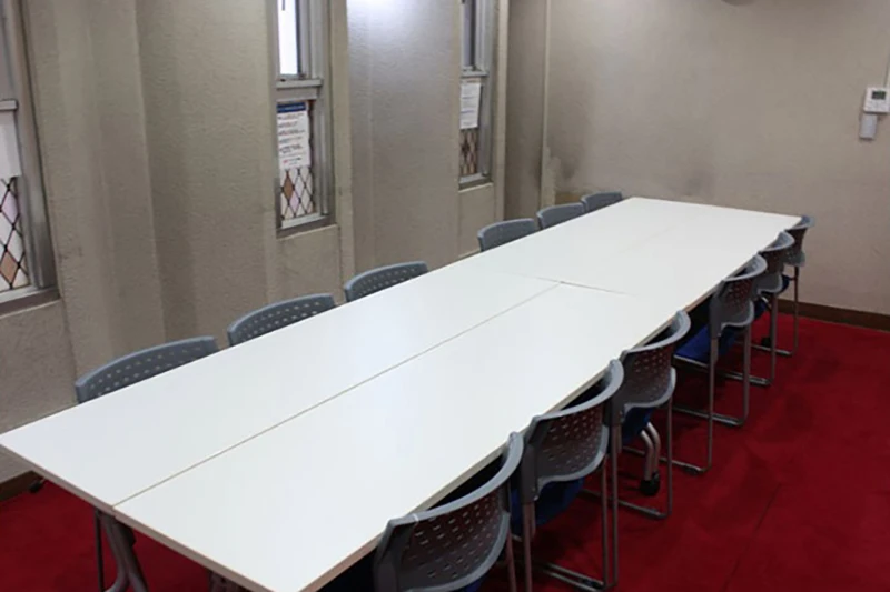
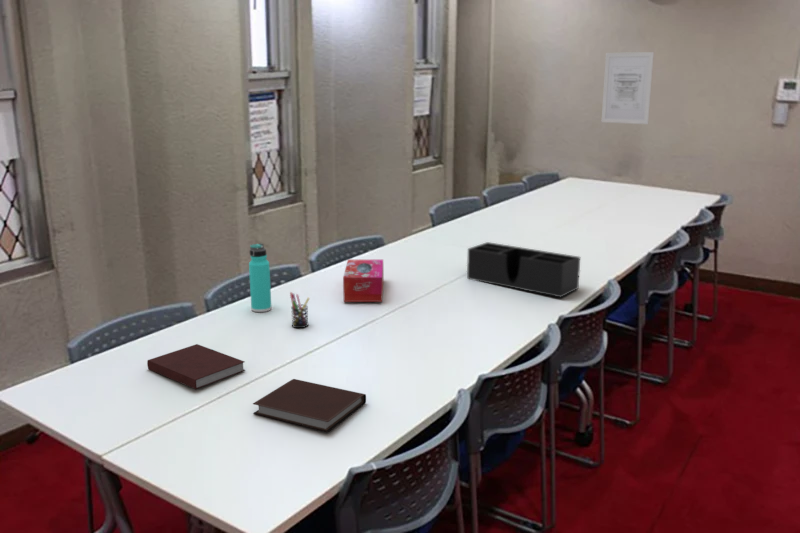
+ notebook [146,343,246,390]
+ pen holder [289,291,311,329]
+ notebook [252,378,367,433]
+ desk organizer [466,241,581,298]
+ wall art [601,51,655,125]
+ thermos bottle [248,242,273,313]
+ tissue box [342,259,385,303]
